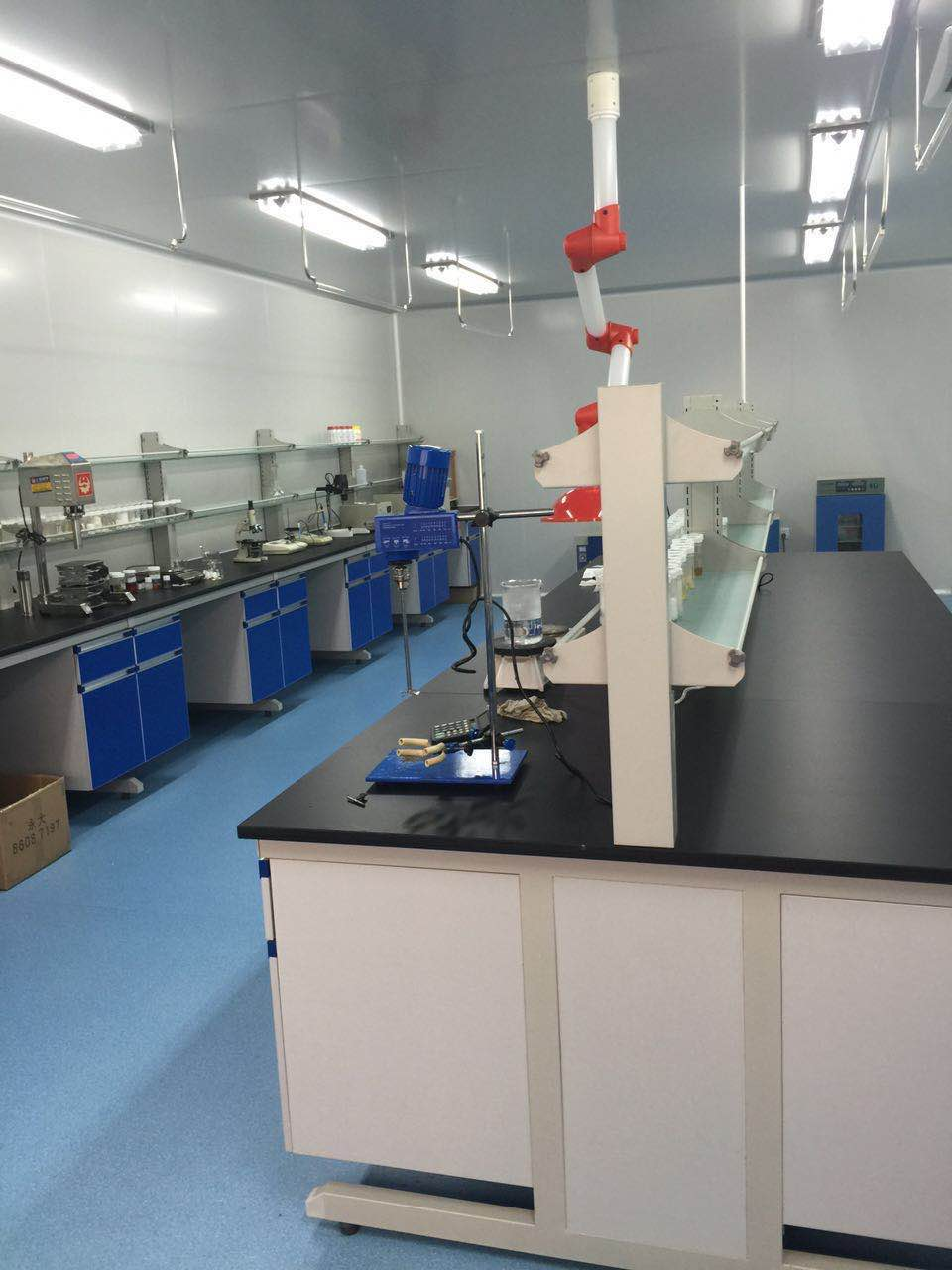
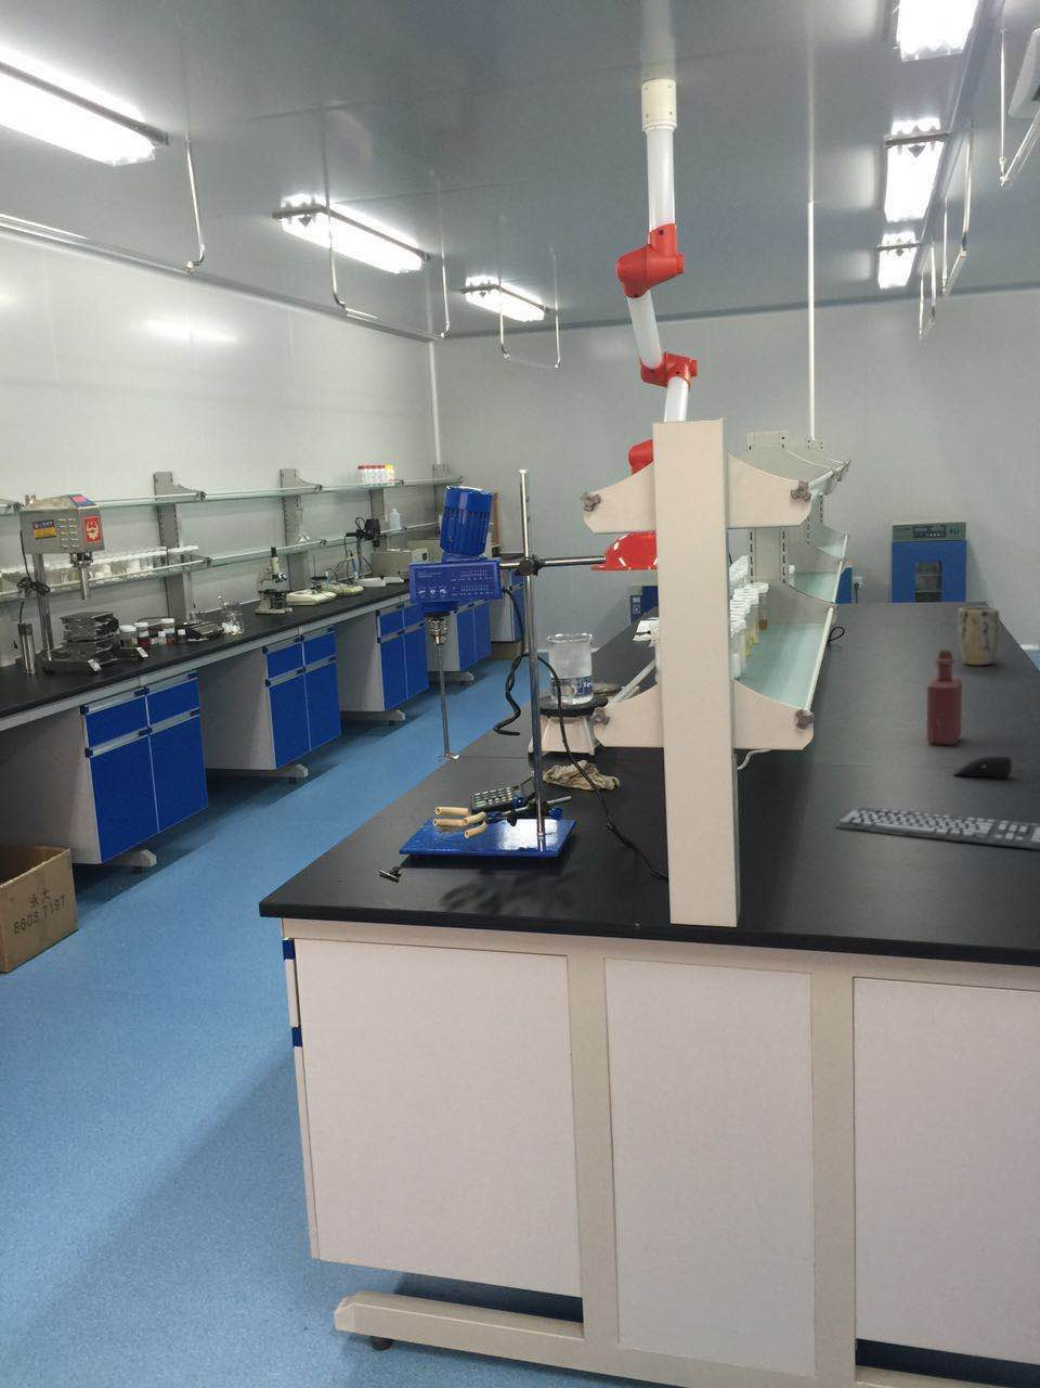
+ plant pot [957,607,1000,666]
+ computer mouse [953,754,1013,778]
+ bottle [926,648,964,746]
+ keyboard [835,805,1040,850]
